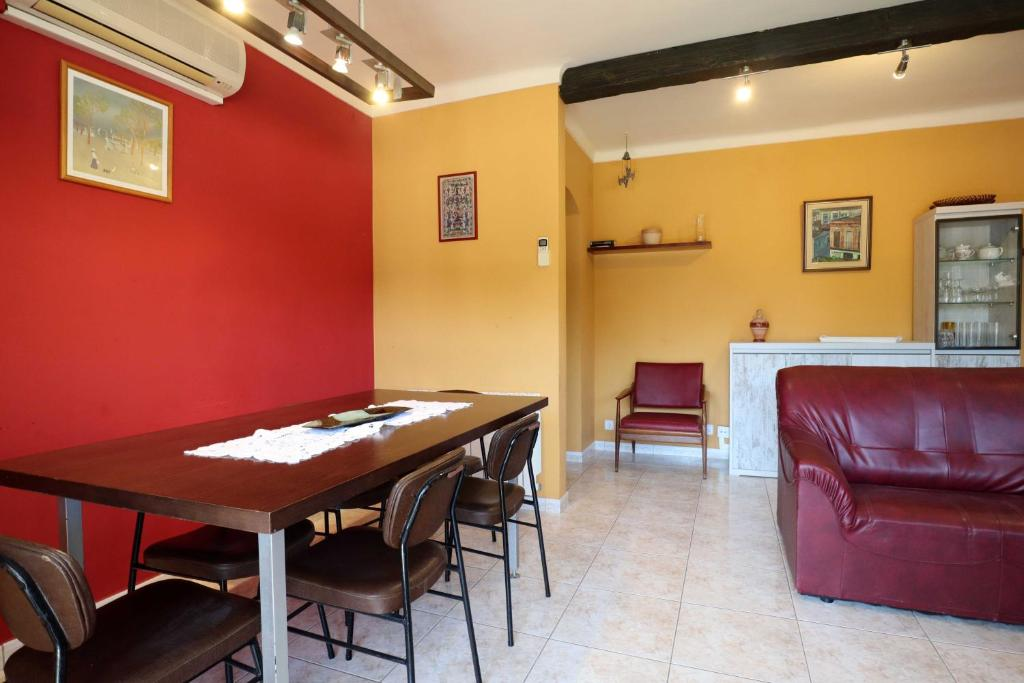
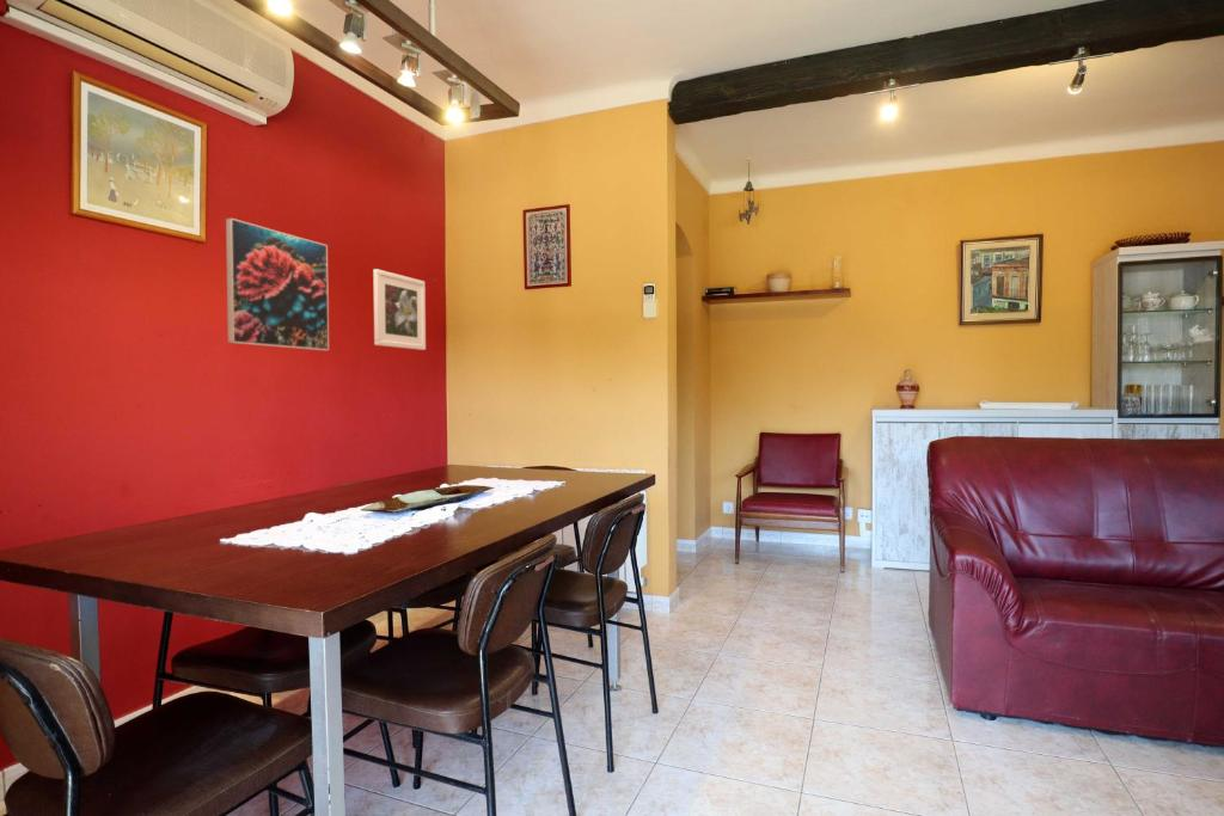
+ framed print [372,268,427,351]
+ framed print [225,217,330,351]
